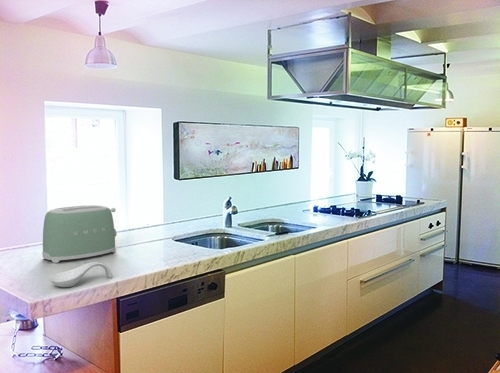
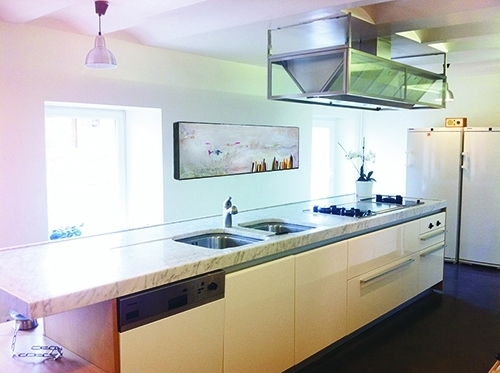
- toaster [41,204,118,264]
- spoon rest [49,261,113,288]
